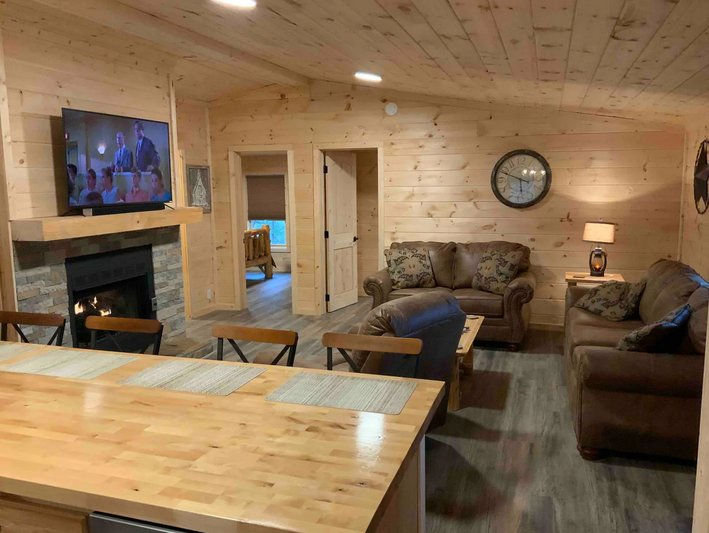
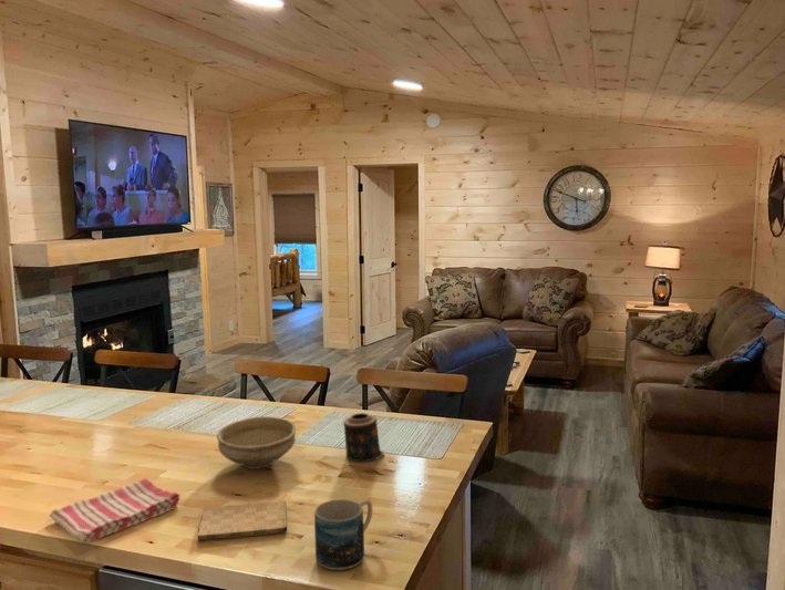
+ mug [313,498,373,571]
+ dish towel [49,477,182,544]
+ candle [342,412,385,463]
+ cutting board [197,500,288,541]
+ bowl [216,415,297,470]
